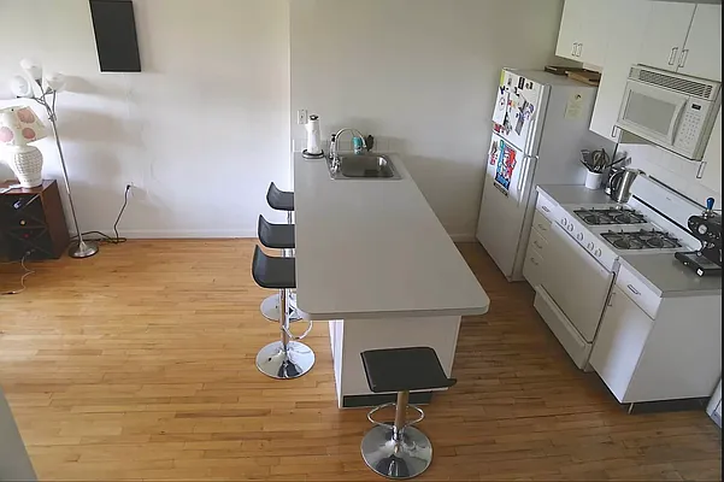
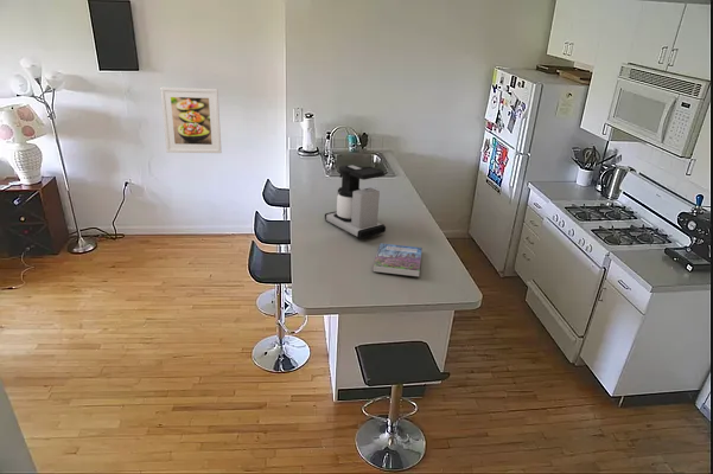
+ coffee maker [324,164,387,241]
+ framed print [159,87,223,154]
+ book [371,242,424,277]
